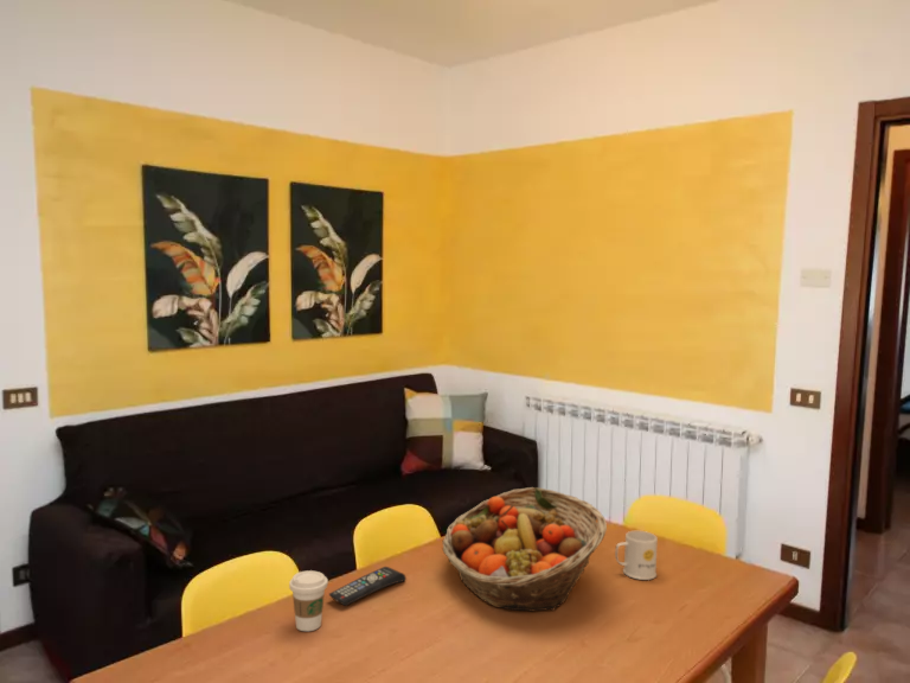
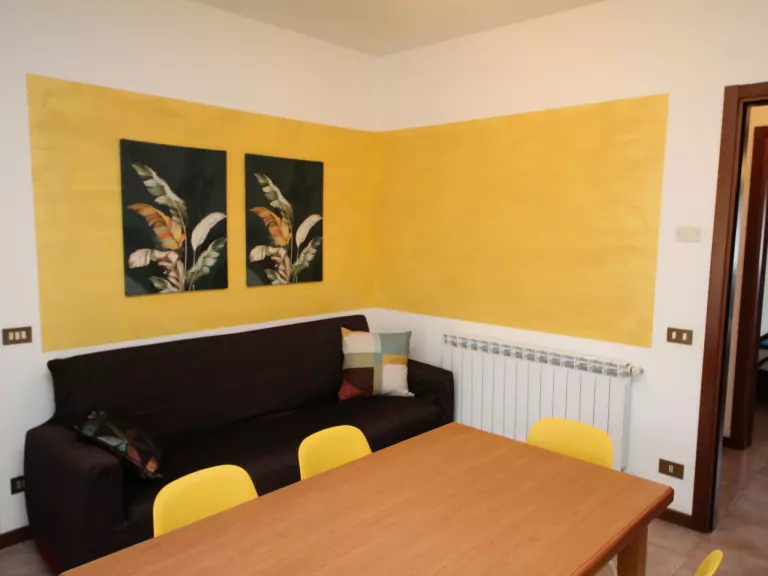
- coffee cup [288,569,329,632]
- fruit basket [442,486,608,613]
- mug [614,530,659,581]
- remote control [328,566,408,607]
